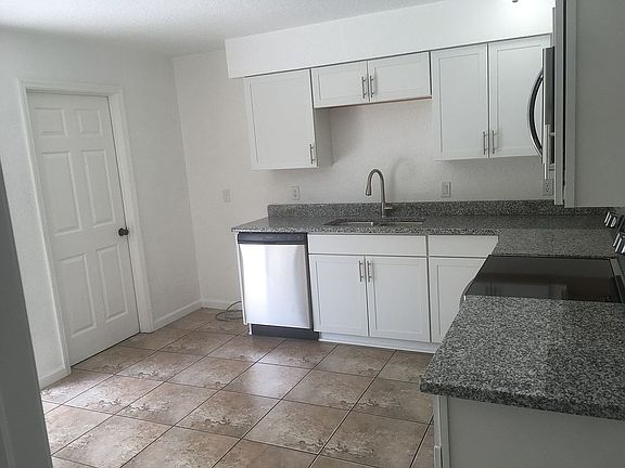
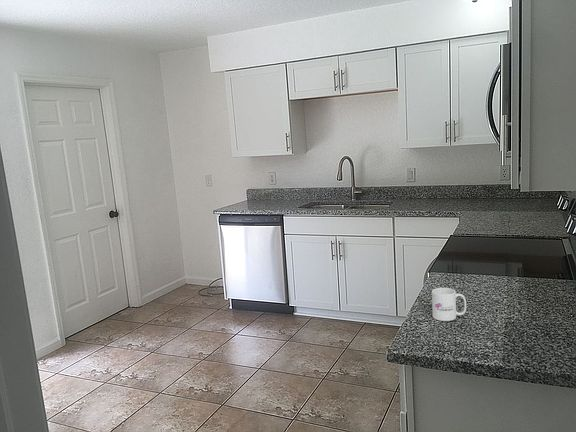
+ mug [431,287,467,322]
